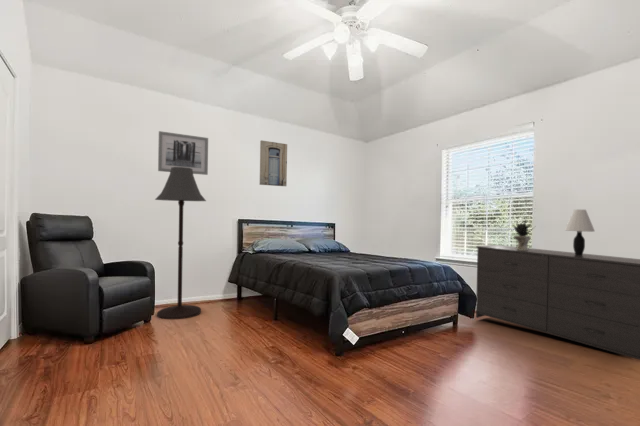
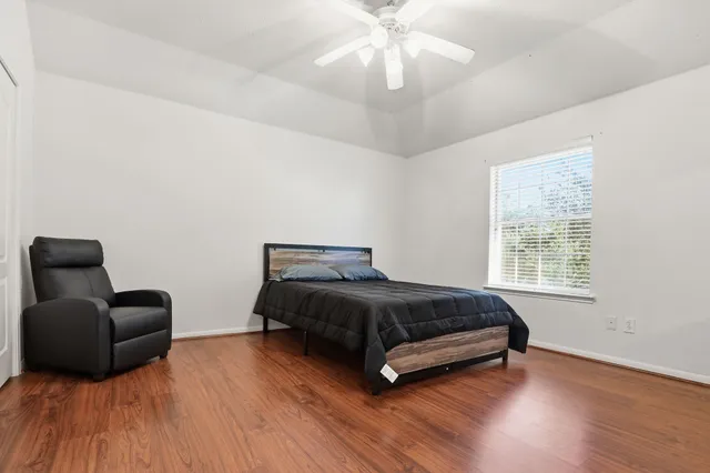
- wall art [157,130,209,176]
- wall art [259,139,288,187]
- floor lamp [154,167,207,320]
- potted plant [512,218,537,250]
- table lamp [564,209,596,255]
- dresser [475,244,640,361]
